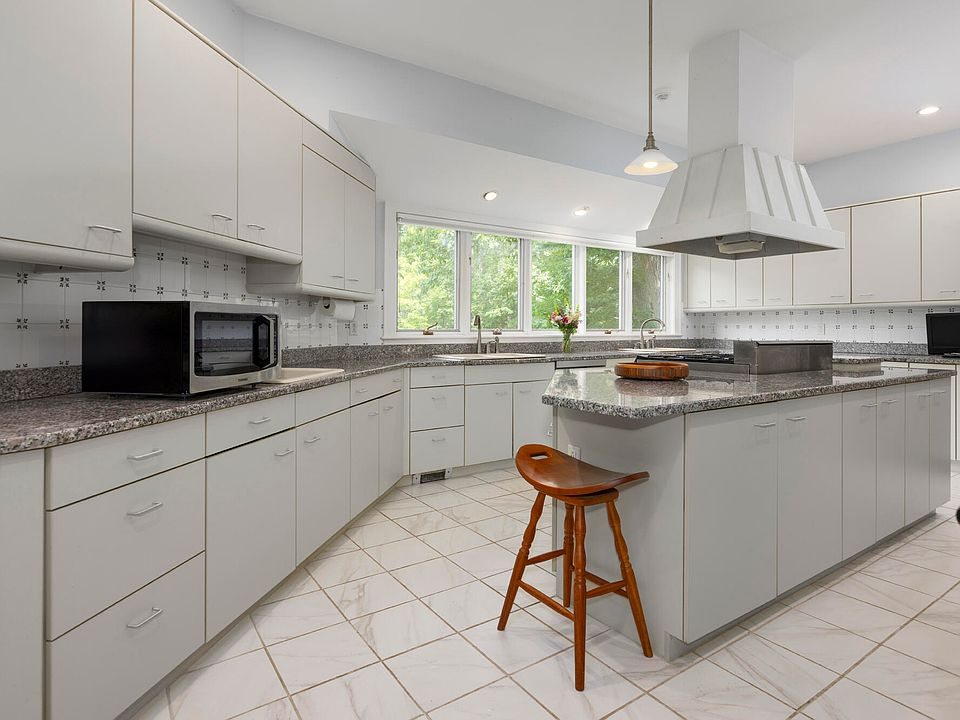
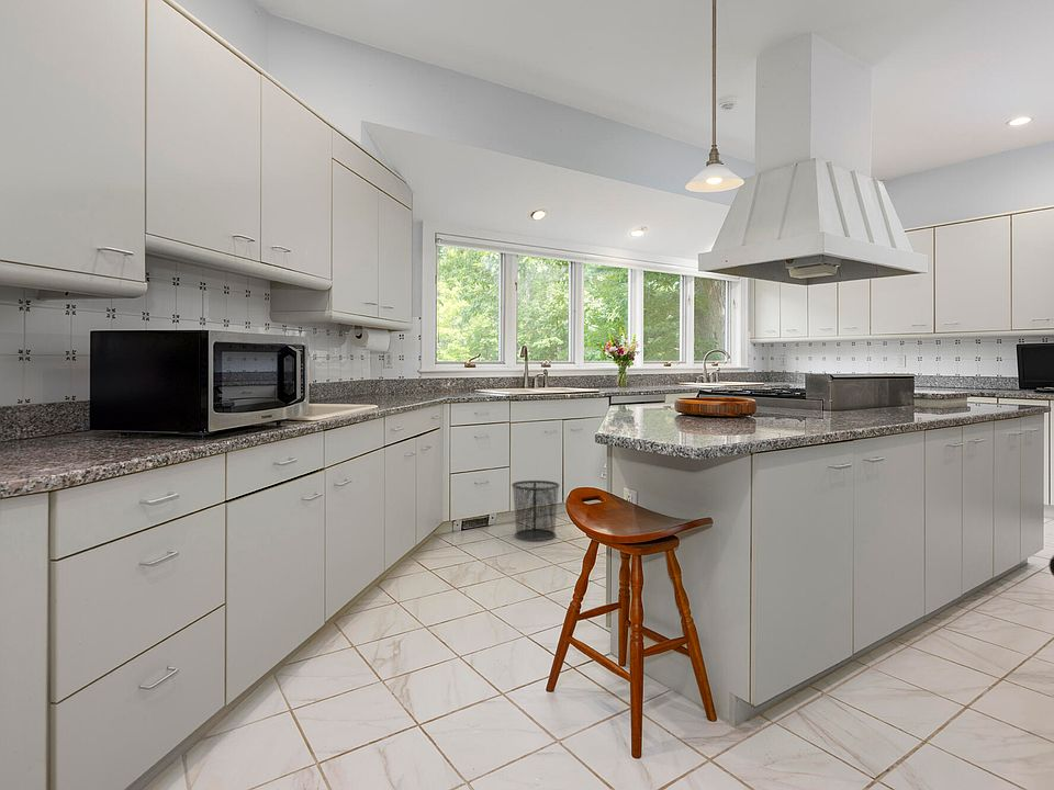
+ trash can [511,479,561,542]
